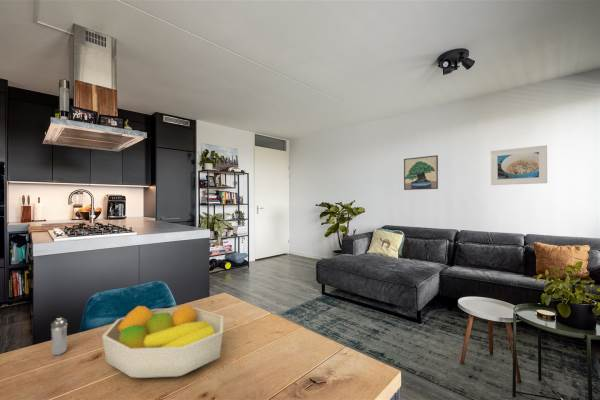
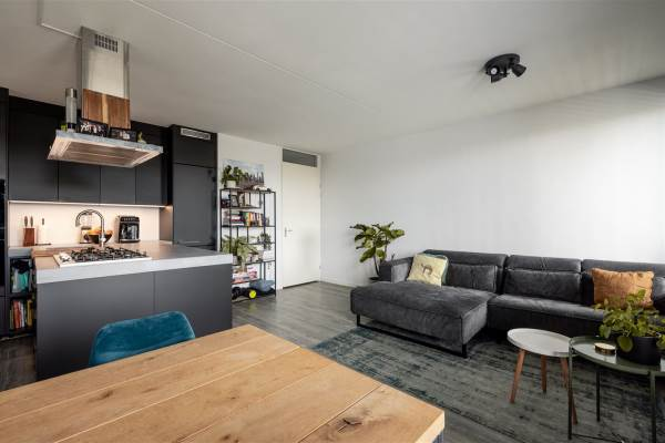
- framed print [403,154,439,191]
- shaker [50,317,68,356]
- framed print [490,144,548,186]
- fruit bowl [101,303,224,379]
